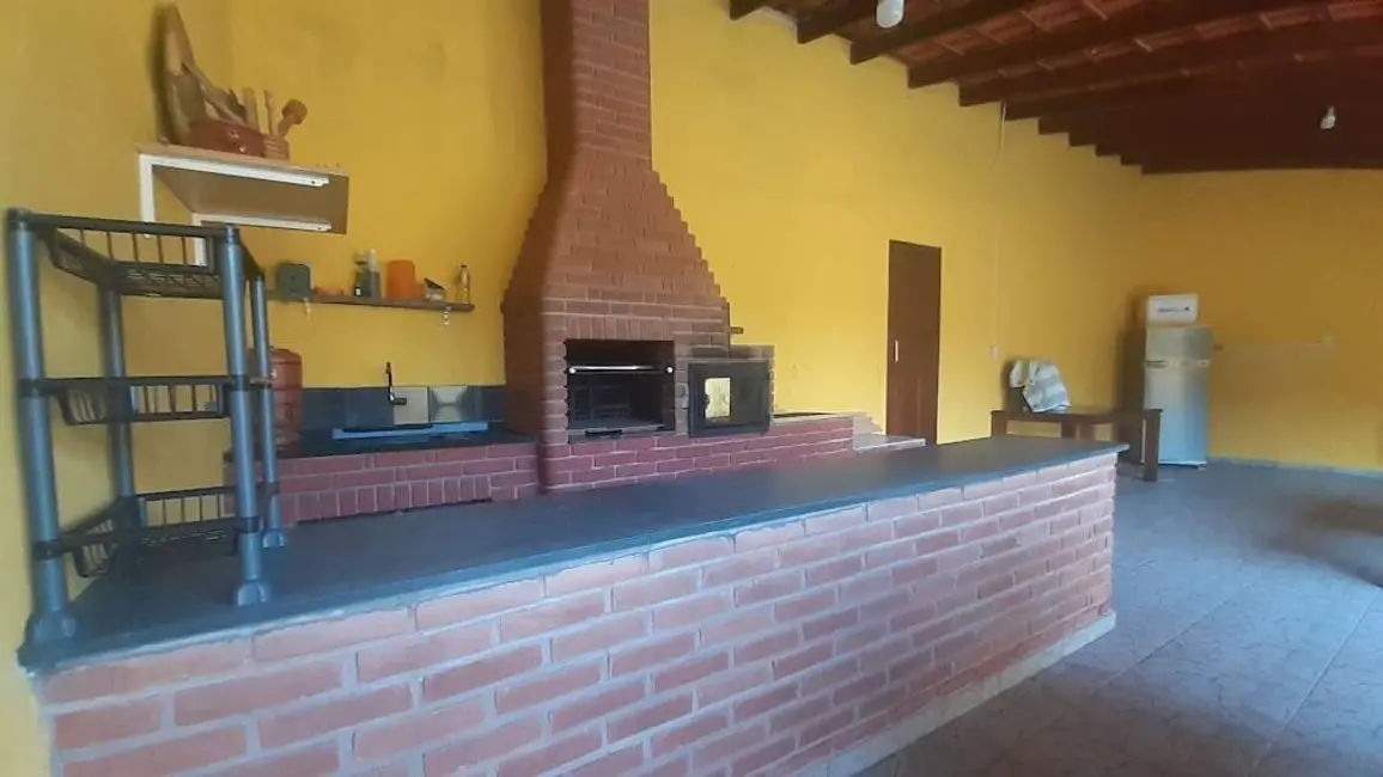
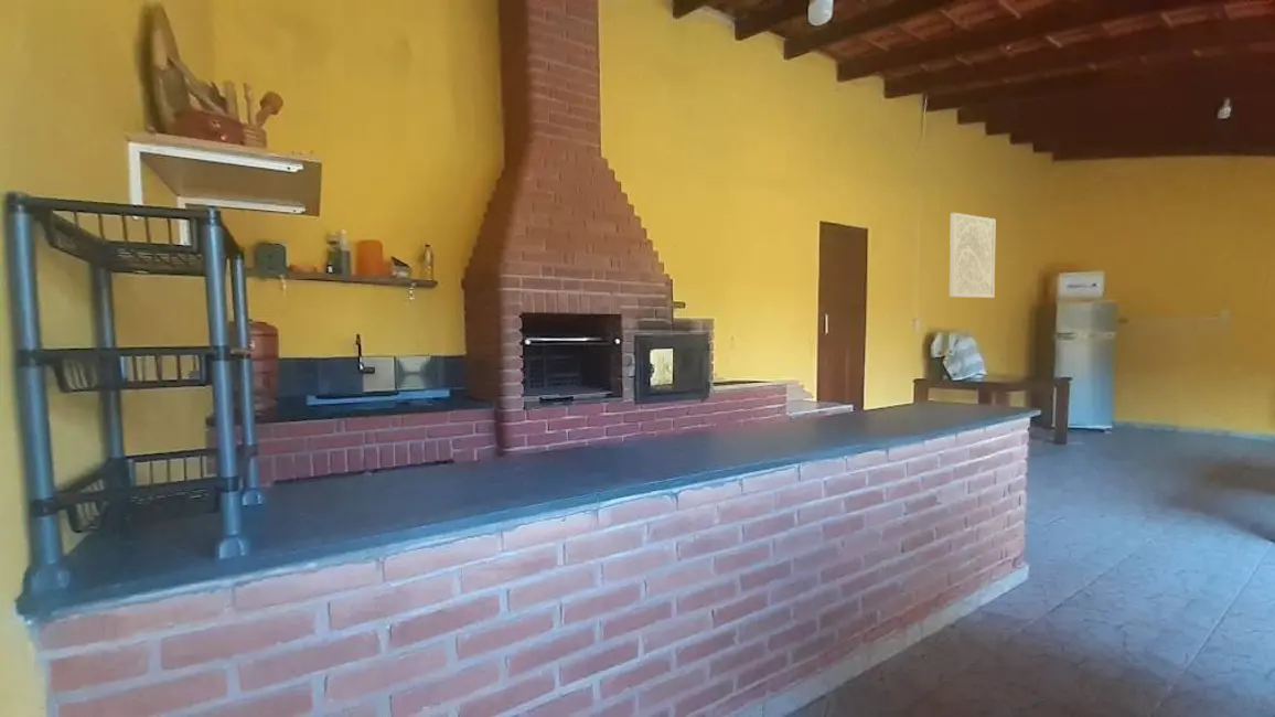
+ wall art [949,212,996,299]
